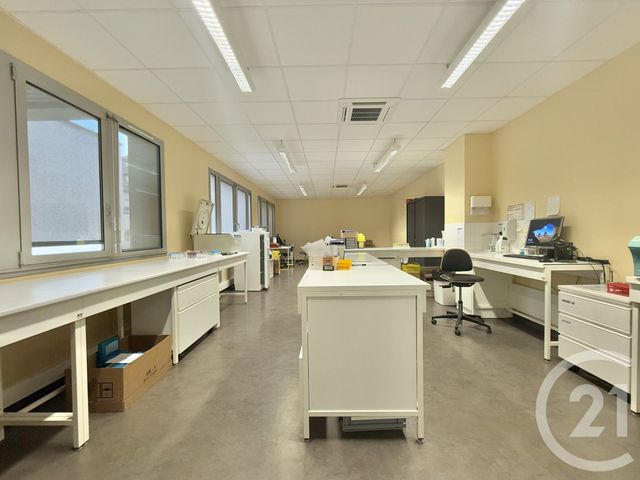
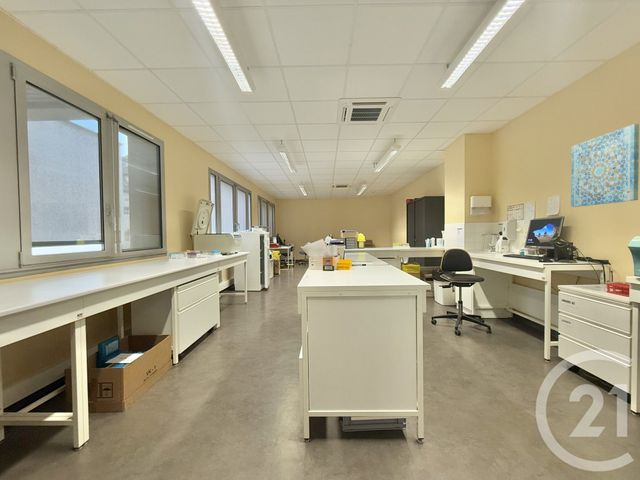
+ wall art [570,123,640,208]
